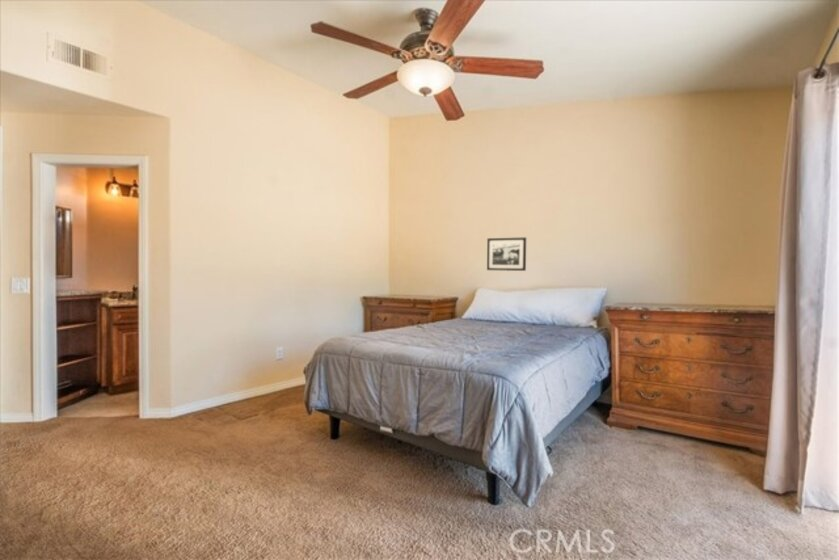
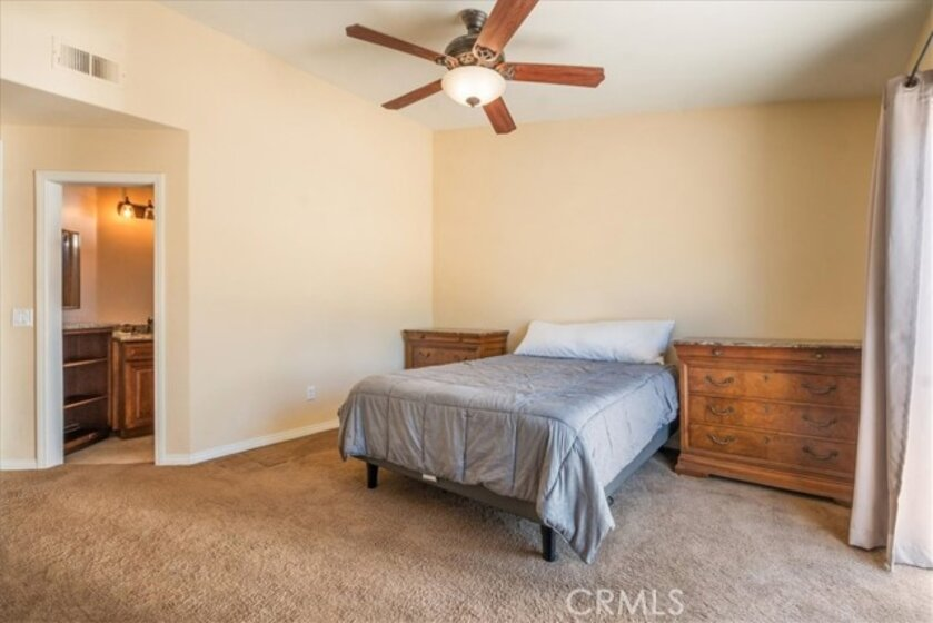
- picture frame [486,236,527,272]
